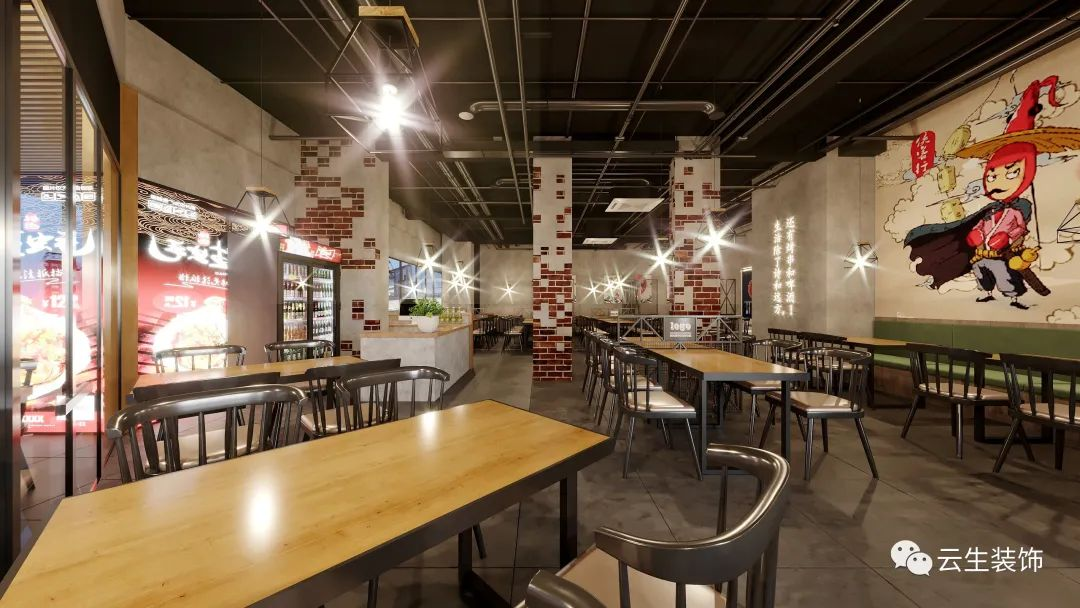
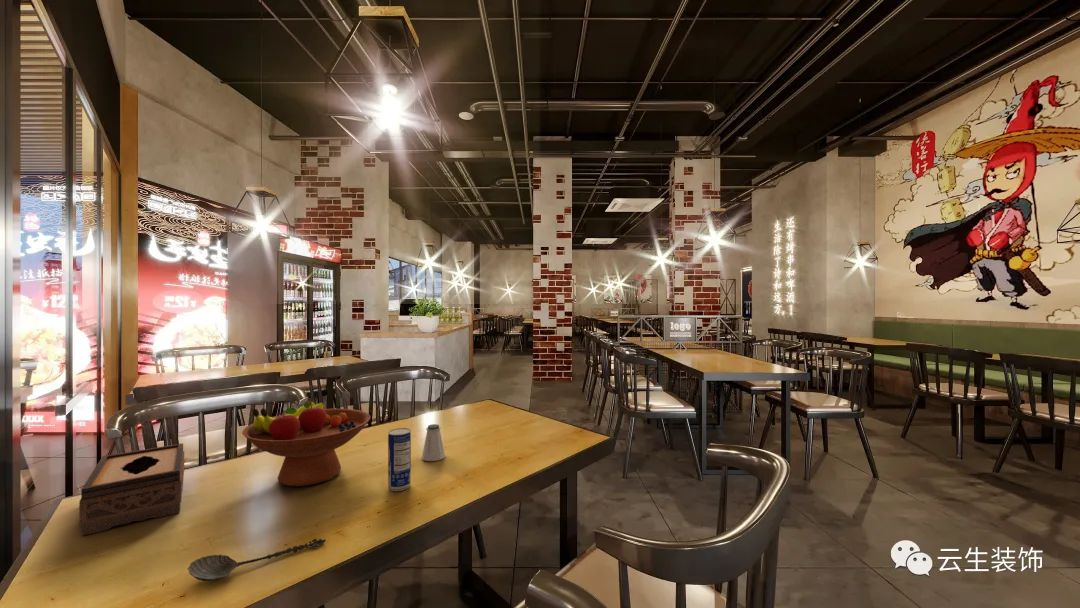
+ saltshaker [421,423,446,462]
+ tissue box [78,443,185,537]
+ fruit bowl [241,400,371,488]
+ spoon [187,538,327,582]
+ beverage can [387,427,412,492]
